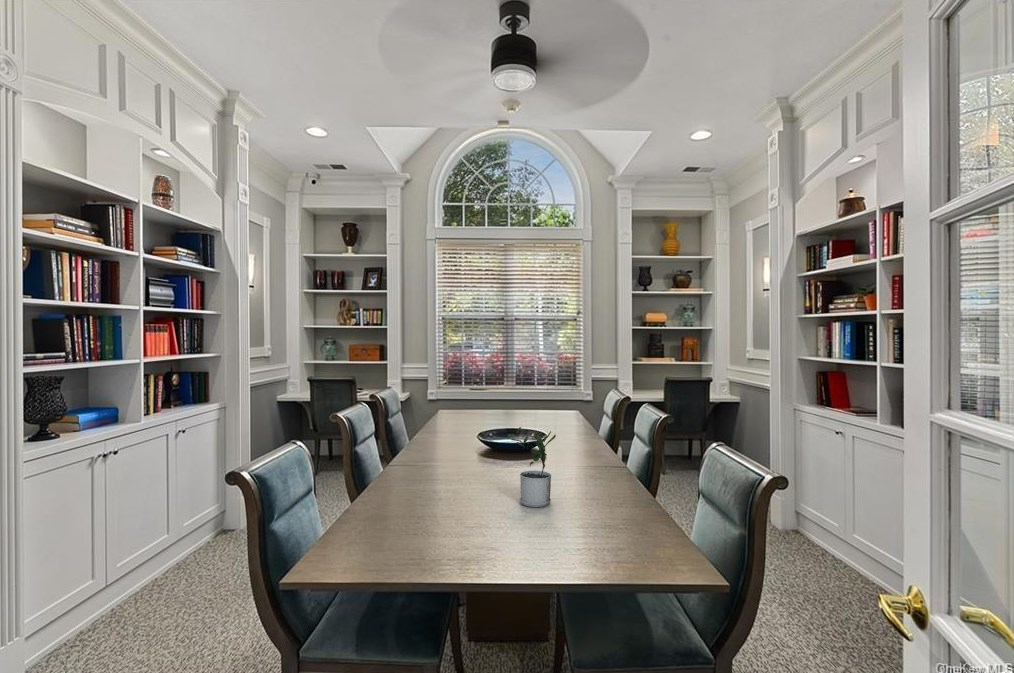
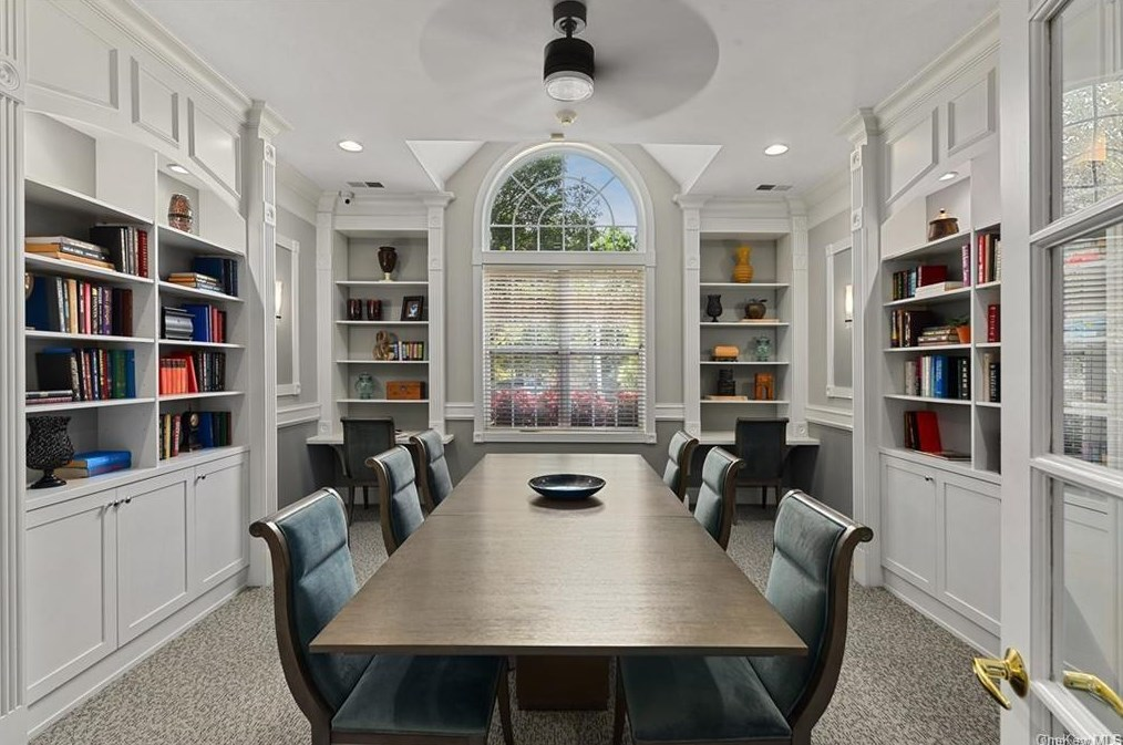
- potted plant [507,426,557,508]
